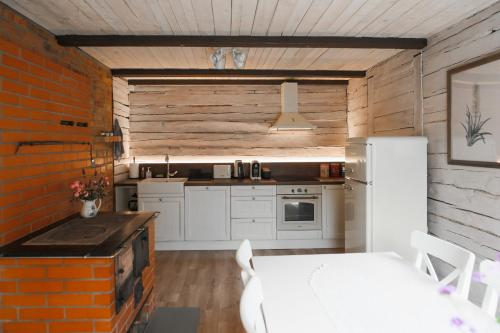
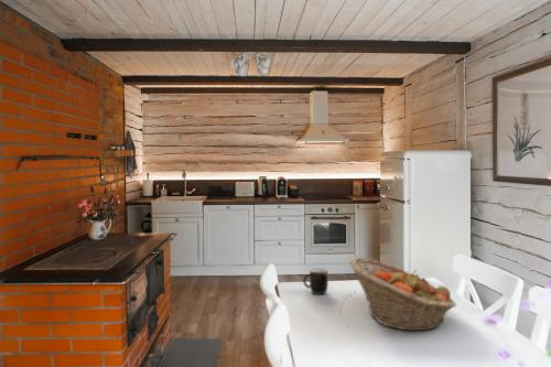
+ fruit basket [348,257,457,332]
+ mug [302,268,329,295]
